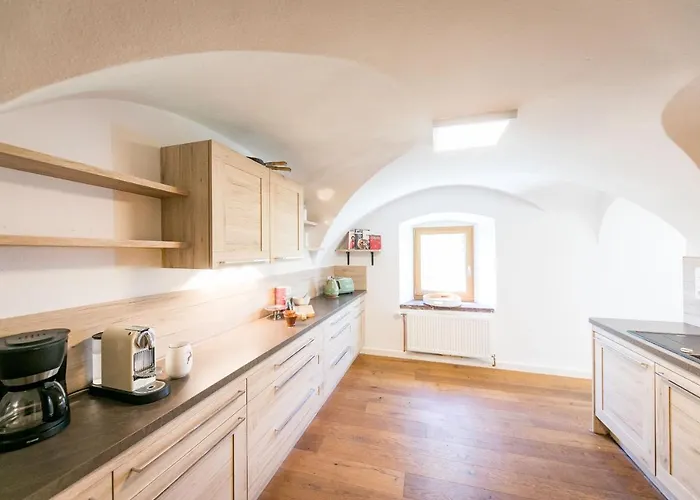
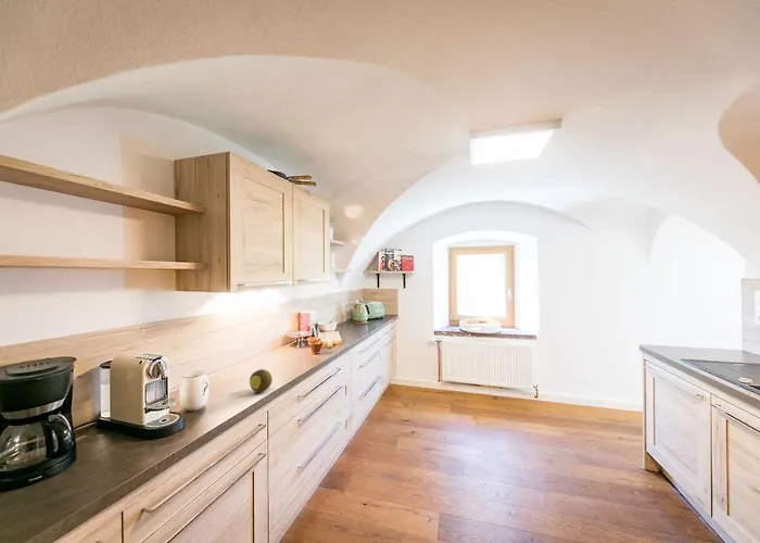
+ fruit [249,368,274,393]
